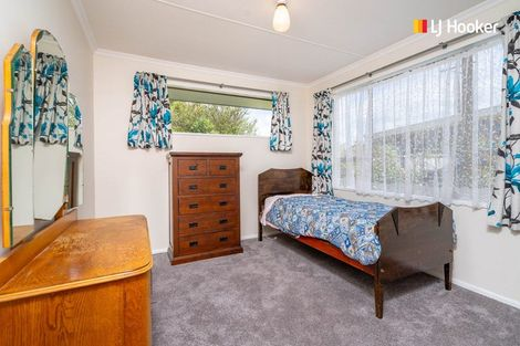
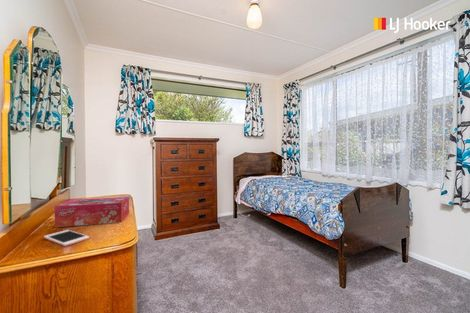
+ tissue box [54,196,130,228]
+ cell phone [43,229,90,247]
